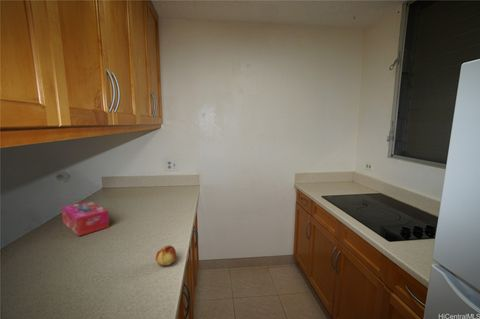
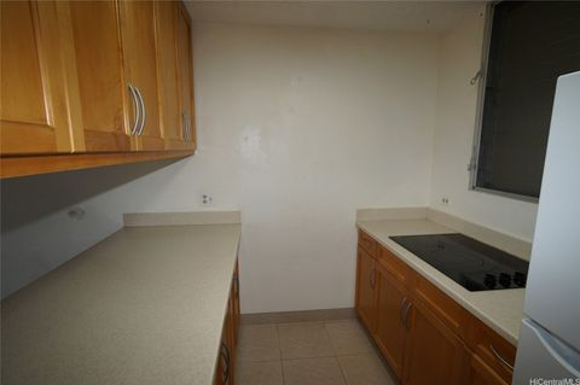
- tissue box [61,200,110,237]
- fruit [154,244,177,266]
